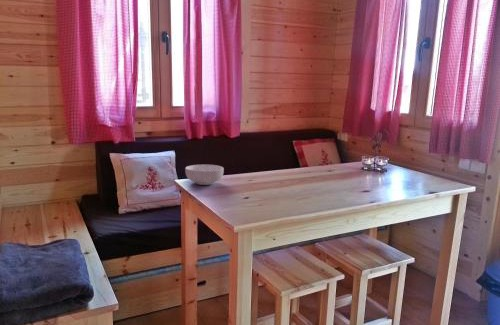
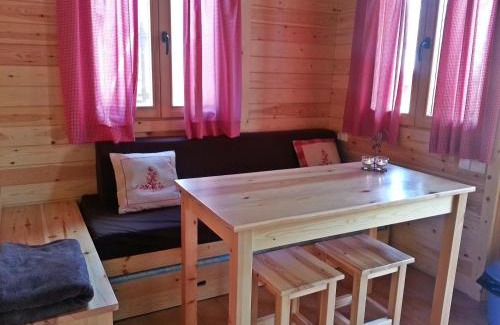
- cereal bowl [184,164,225,186]
